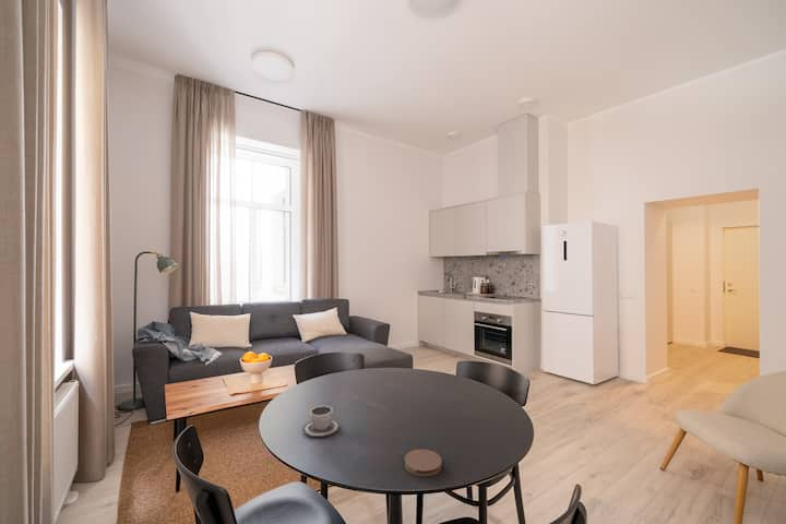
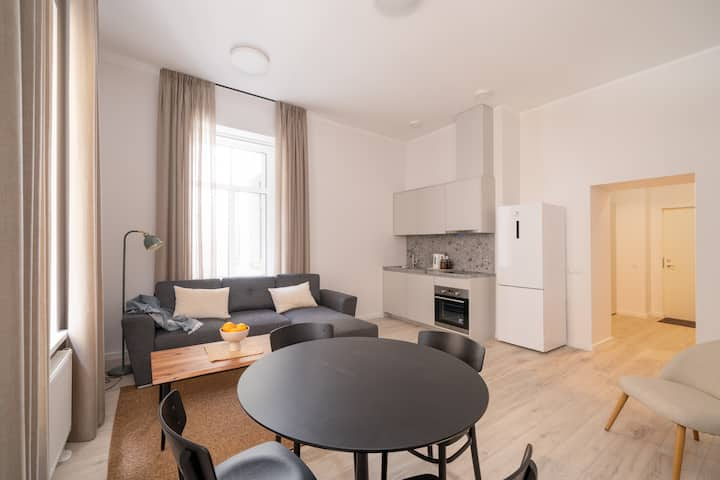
- cup [301,405,342,438]
- coaster [403,449,443,477]
